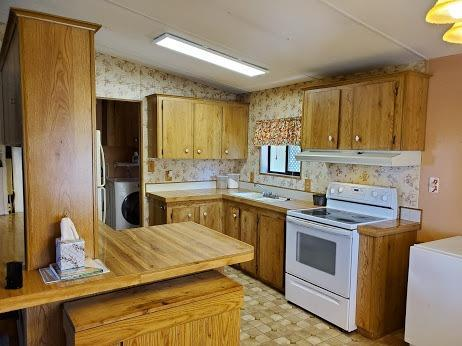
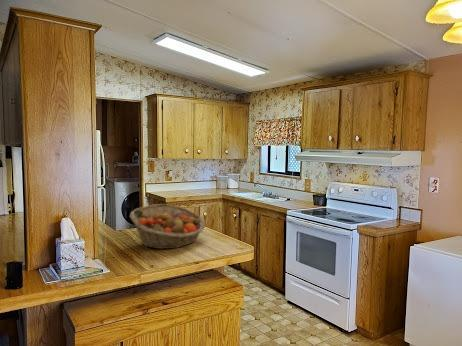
+ fruit basket [129,203,206,250]
